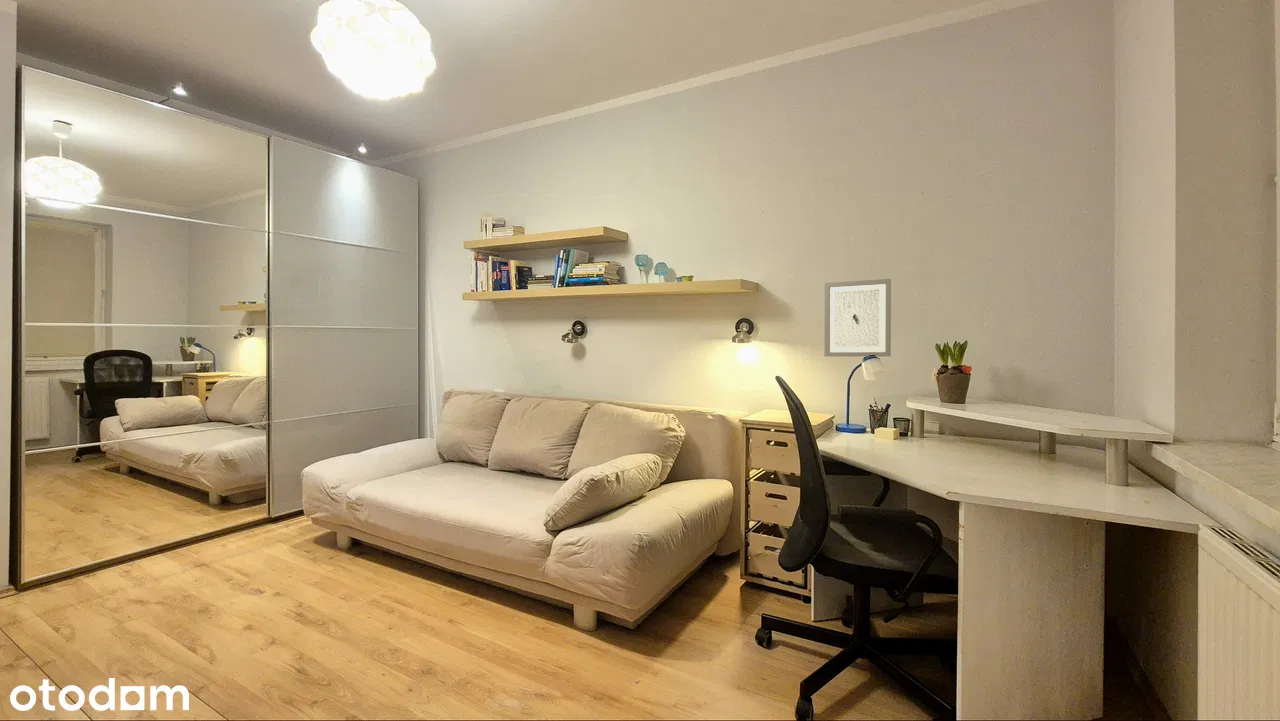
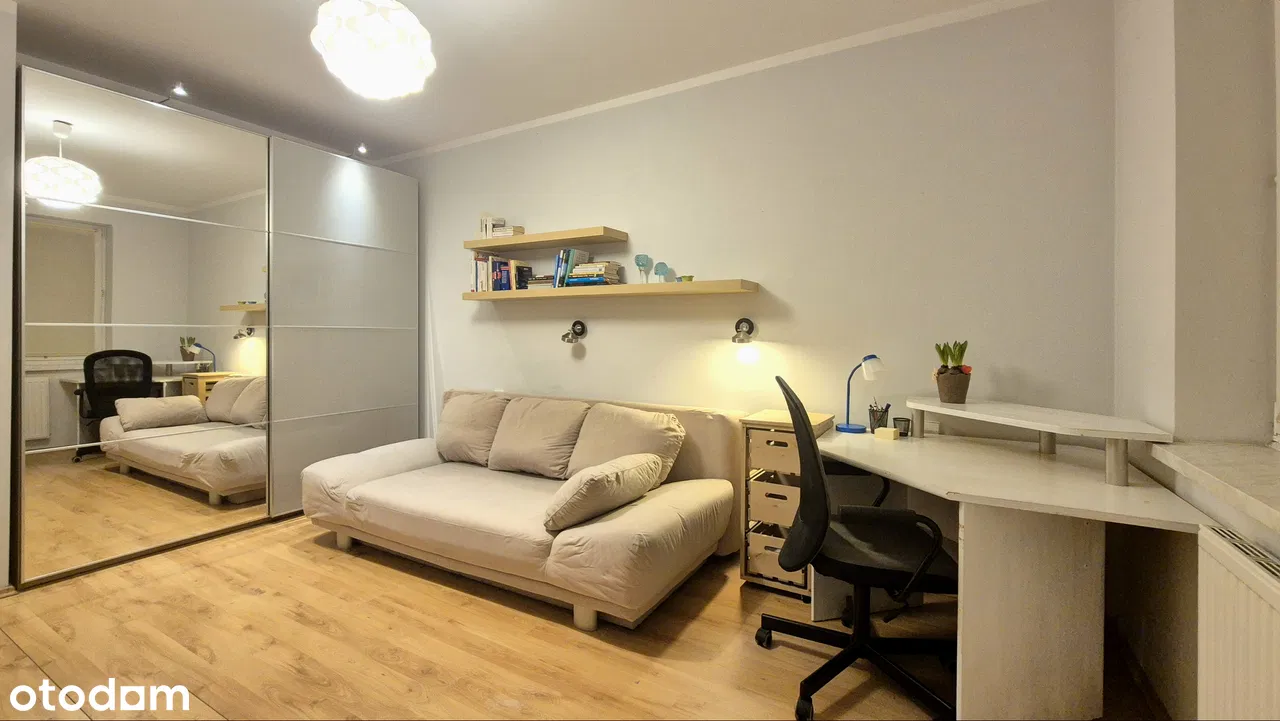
- wall art [823,278,892,357]
